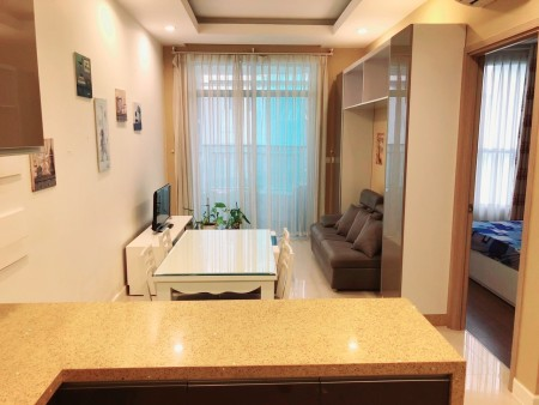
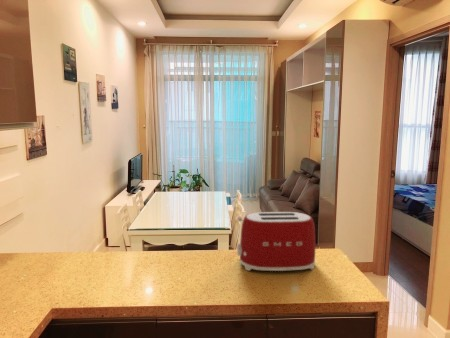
+ toaster [236,211,316,272]
